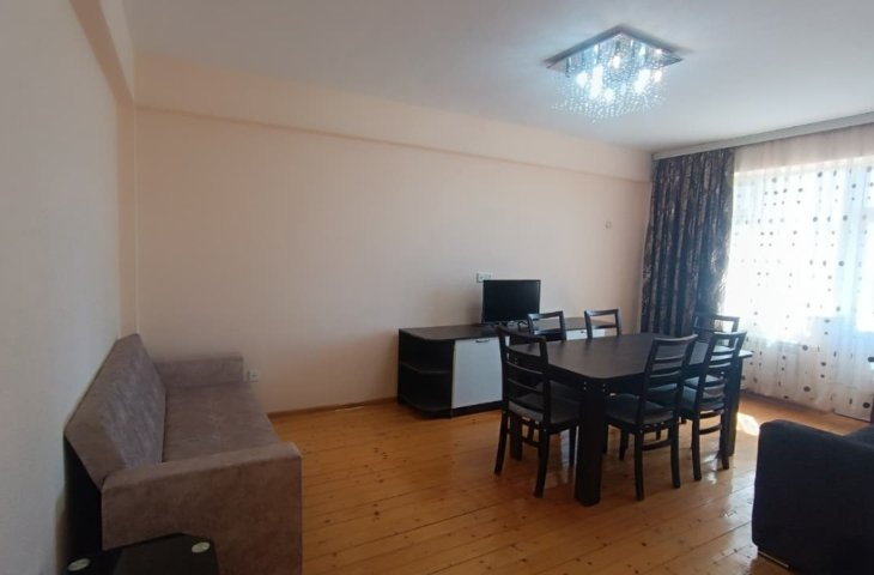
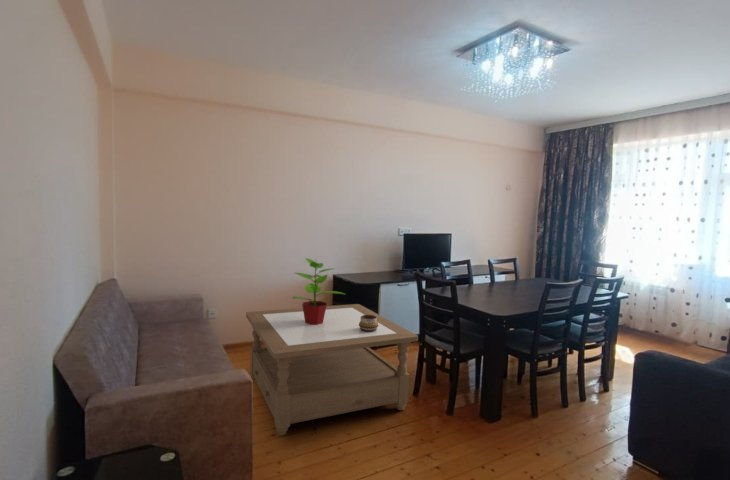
+ decorative bowl [359,315,378,332]
+ coffee table [245,303,419,436]
+ potted plant [291,257,345,325]
